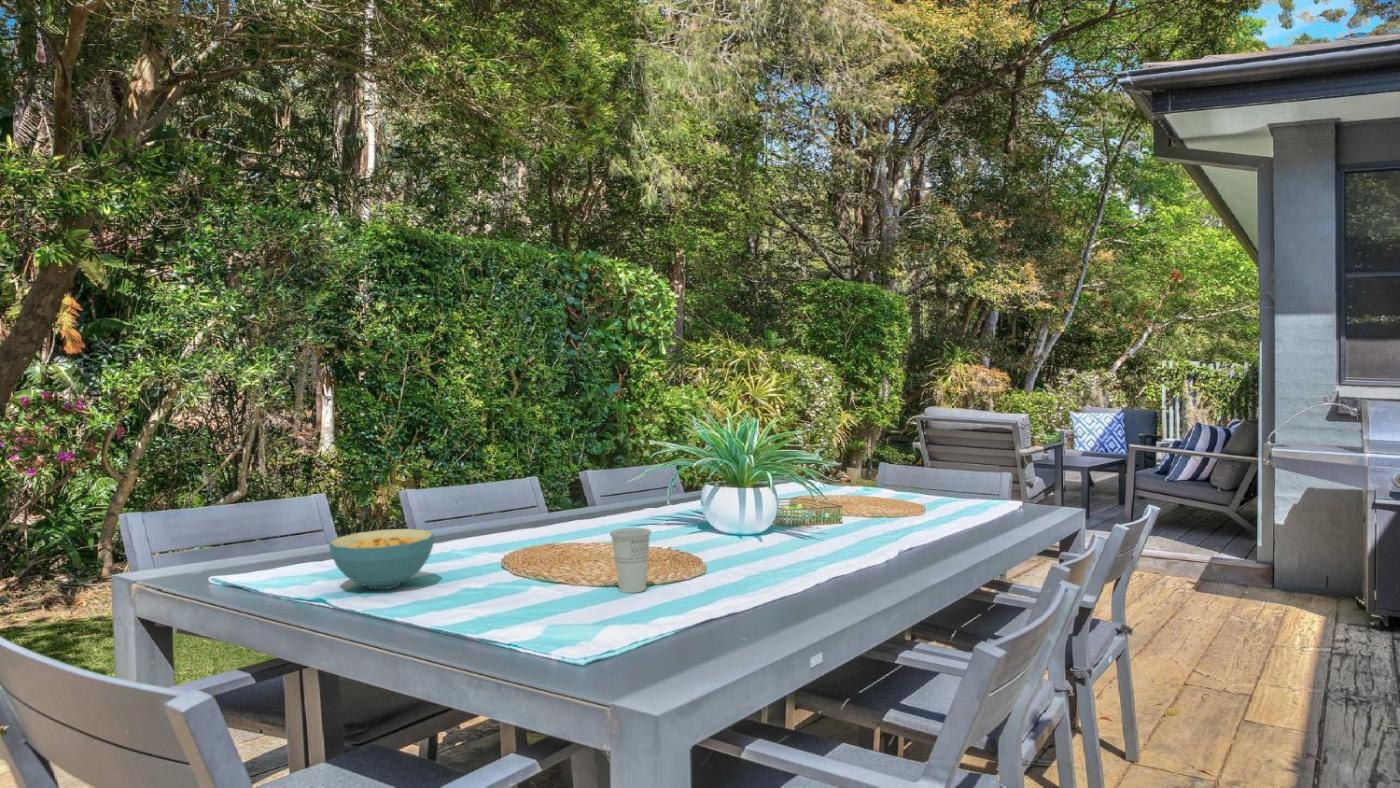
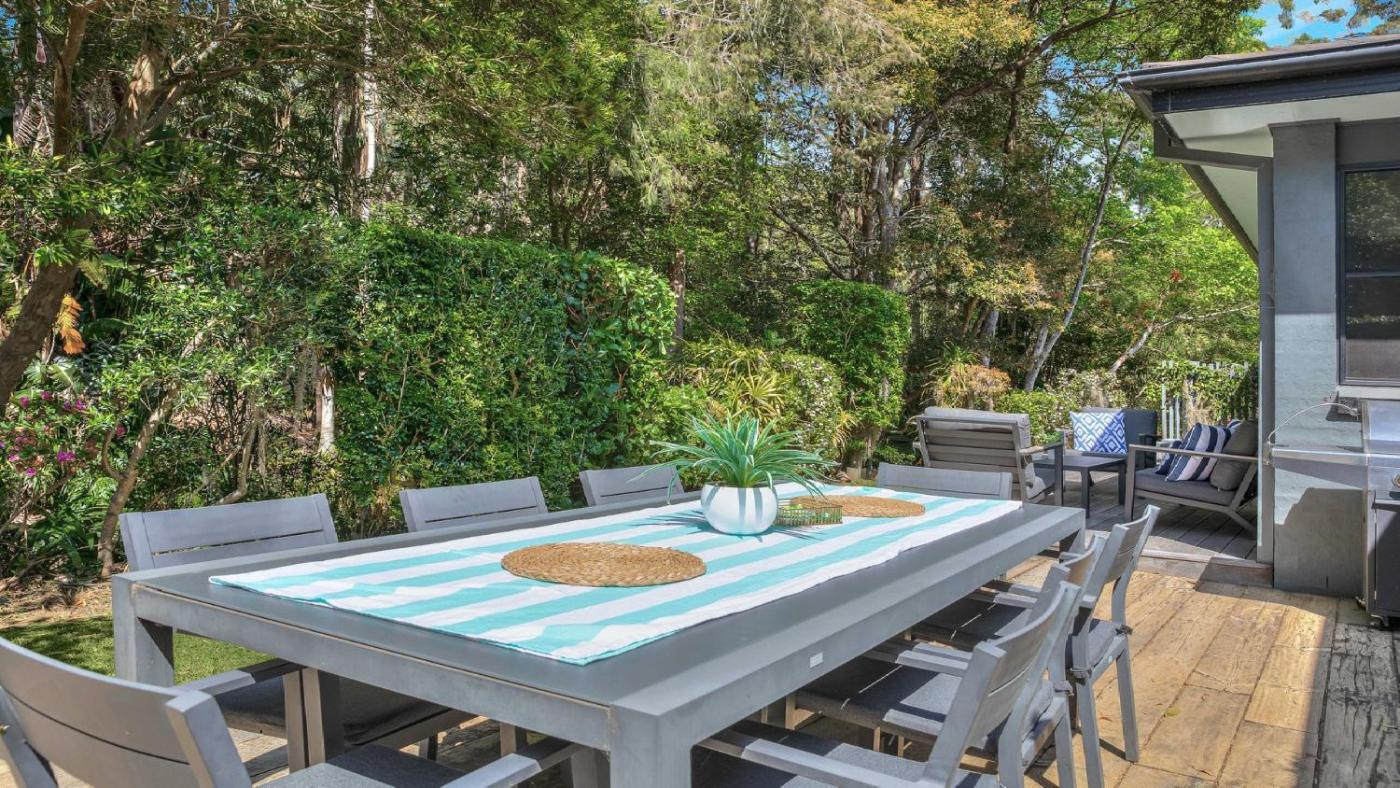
- cup [609,527,652,594]
- cereal bowl [328,528,435,590]
